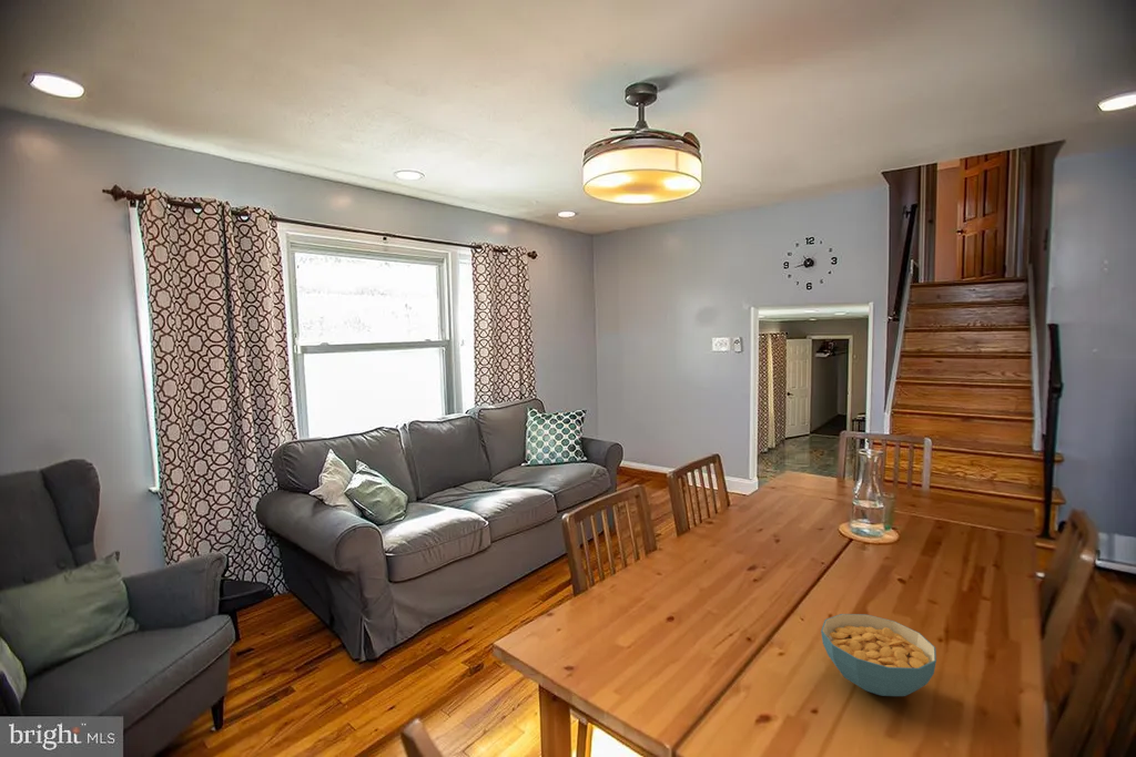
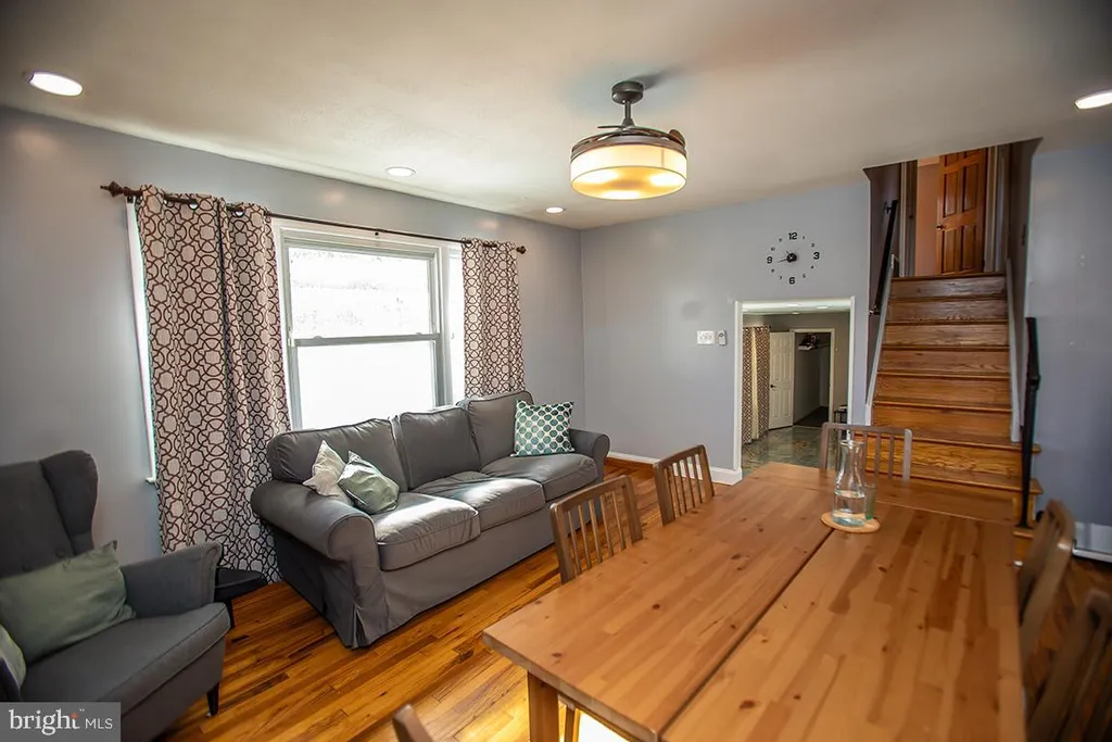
- cereal bowl [820,613,937,697]
